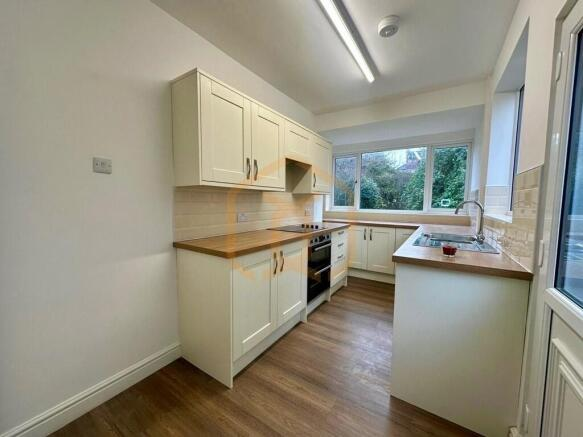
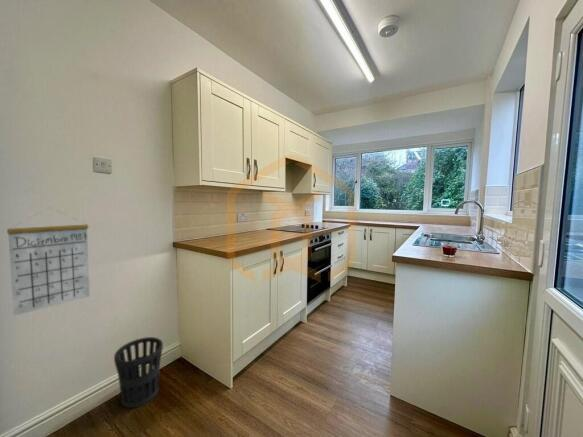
+ calendar [6,206,91,317]
+ wastebasket [113,336,164,409]
